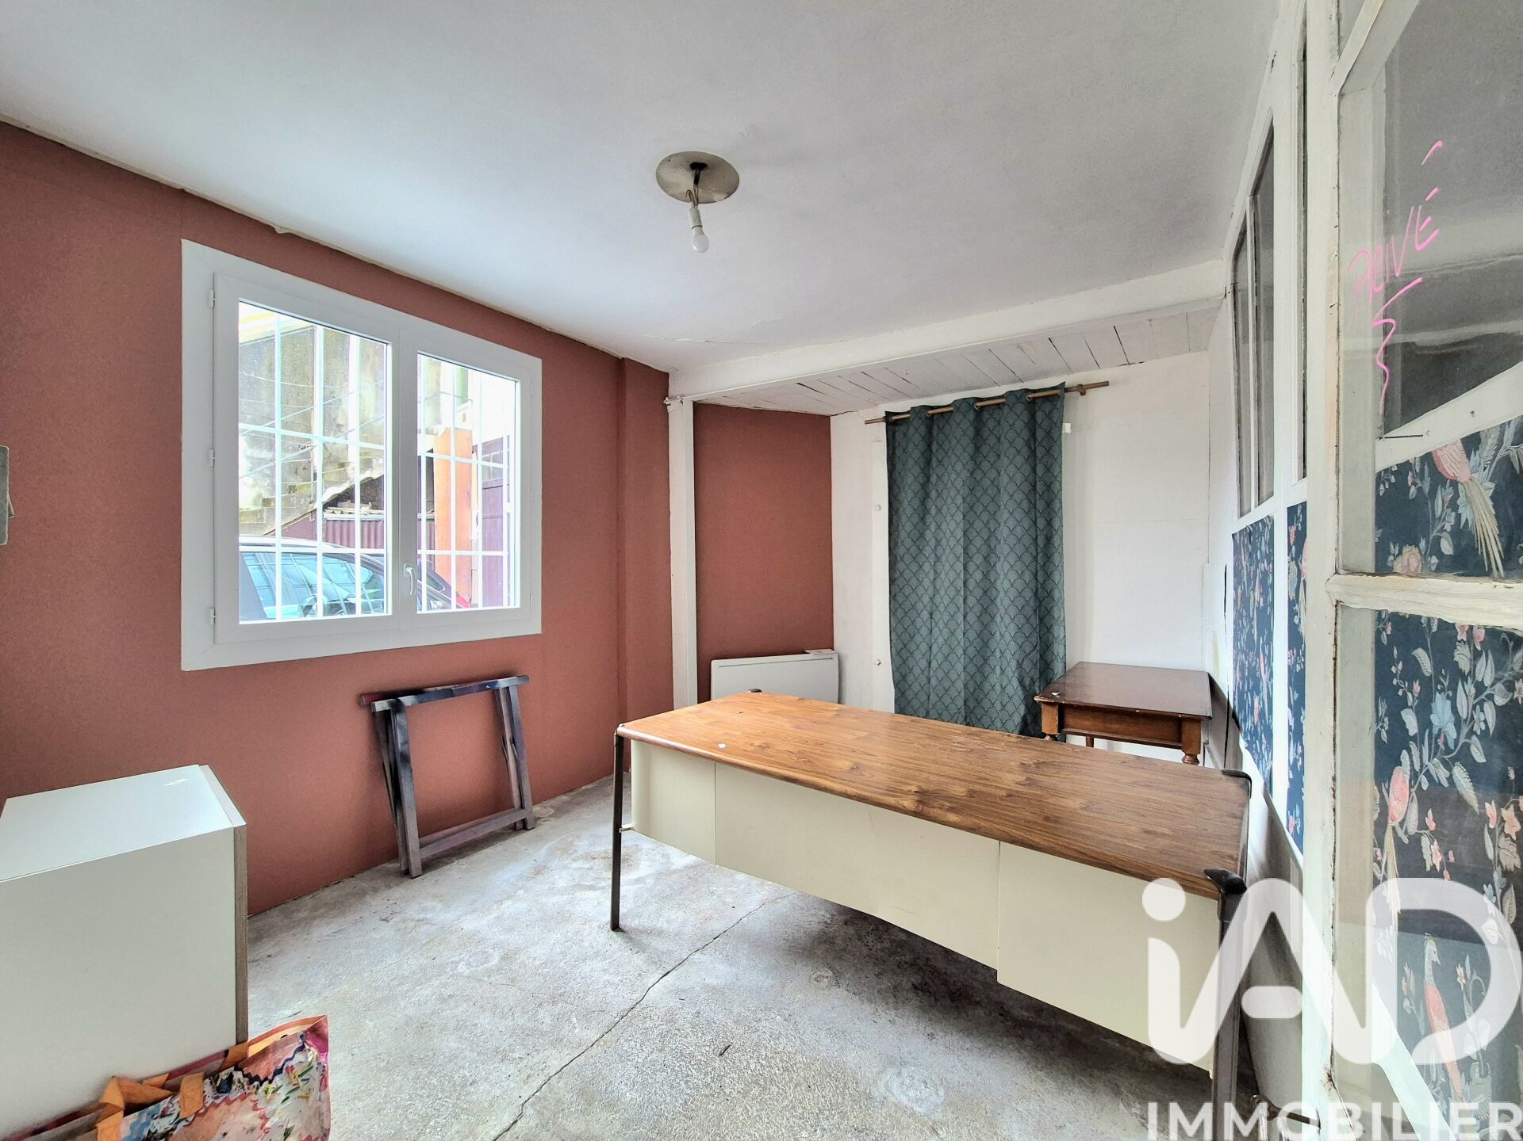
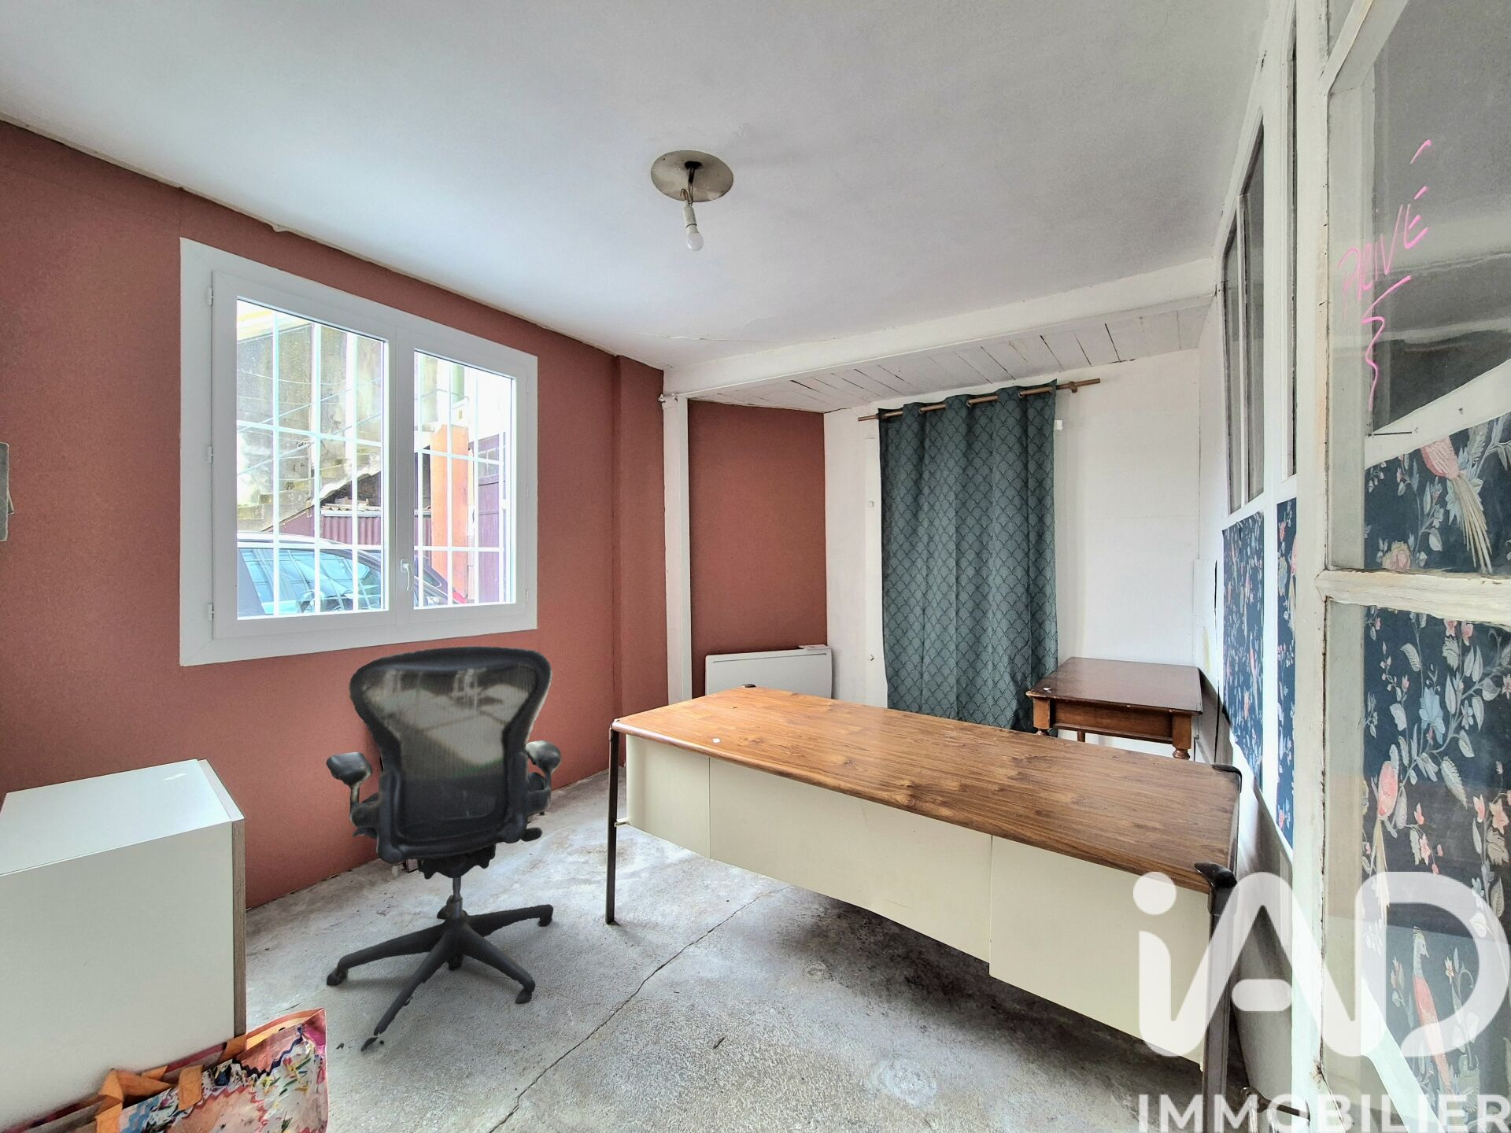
+ office chair [325,645,562,1053]
